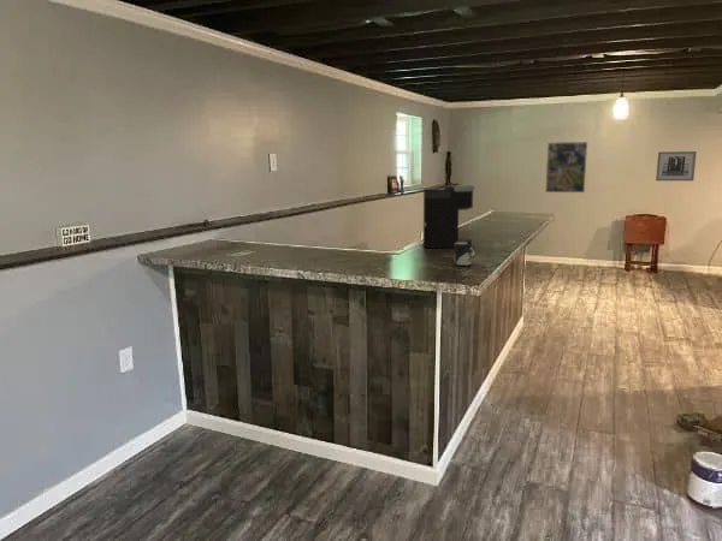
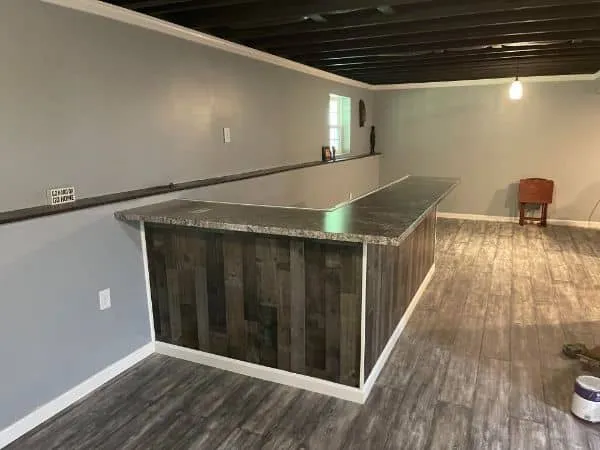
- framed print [544,141,588,194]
- cup [454,242,477,267]
- coffee maker [422,184,475,249]
- wall art [655,150,698,182]
